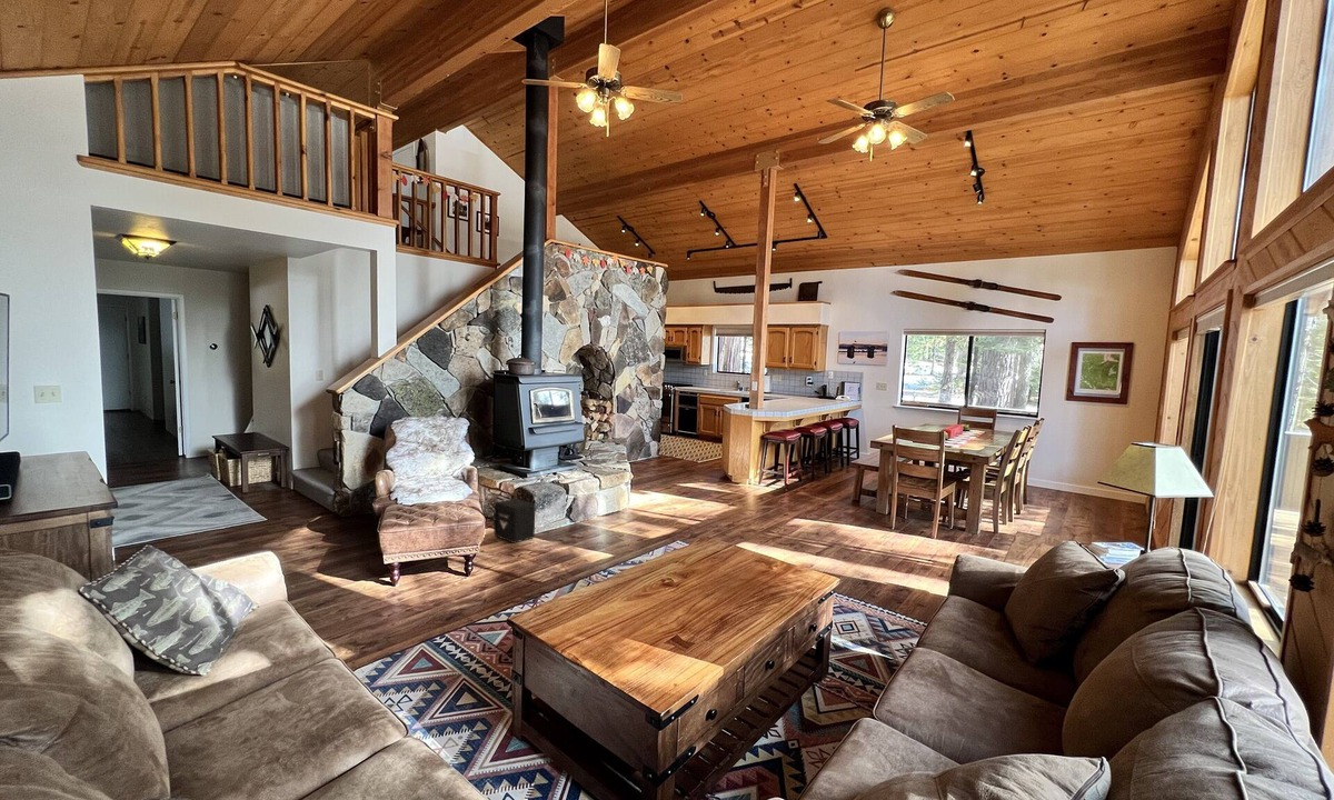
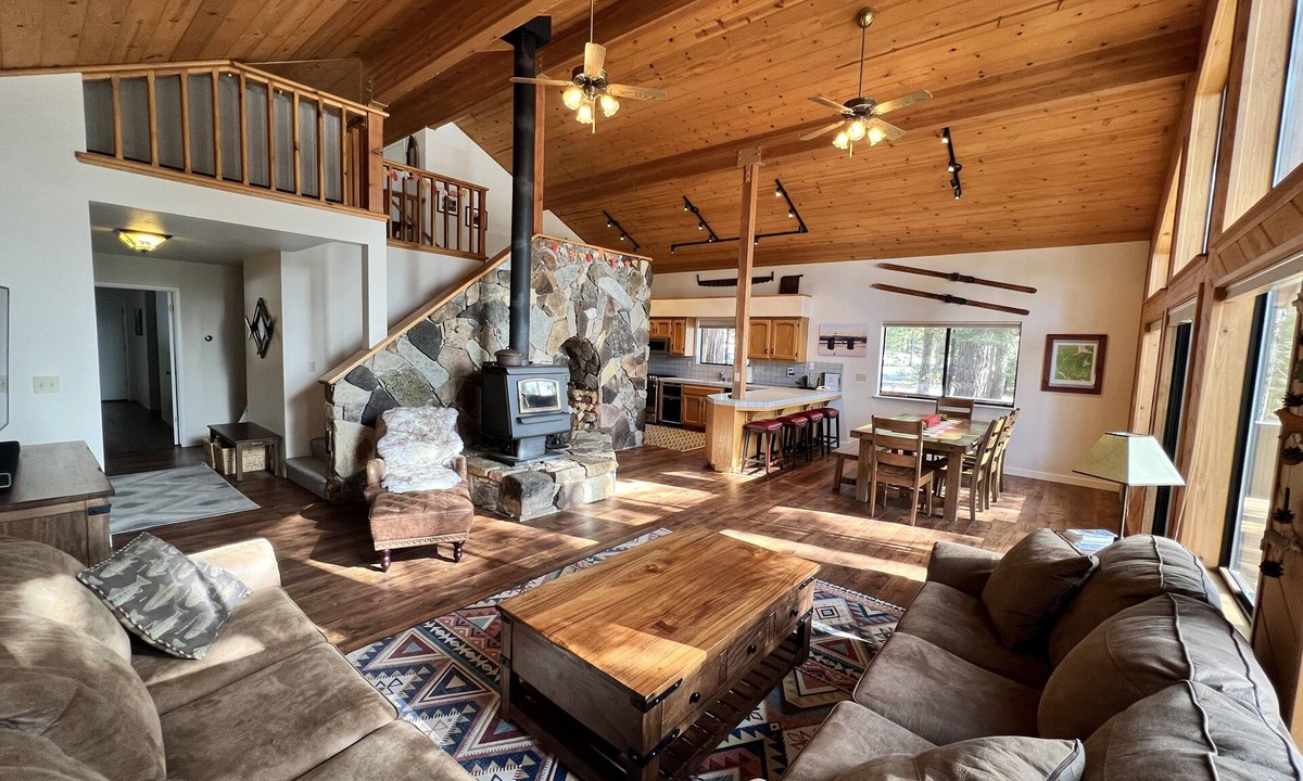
- air purifier [492,498,536,544]
